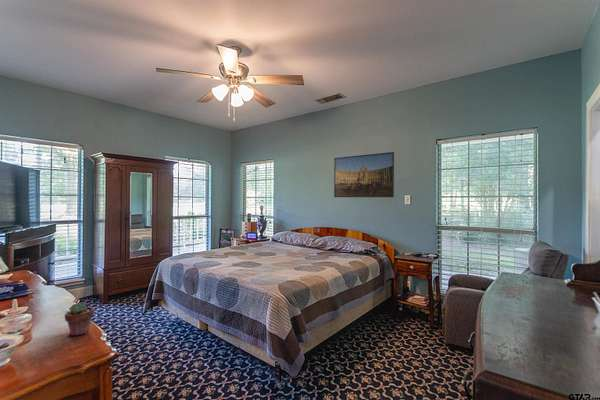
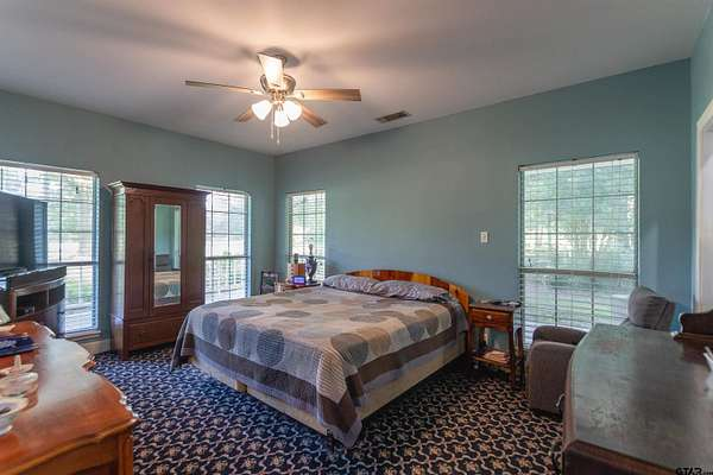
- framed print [333,151,395,198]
- potted succulent [64,302,95,337]
